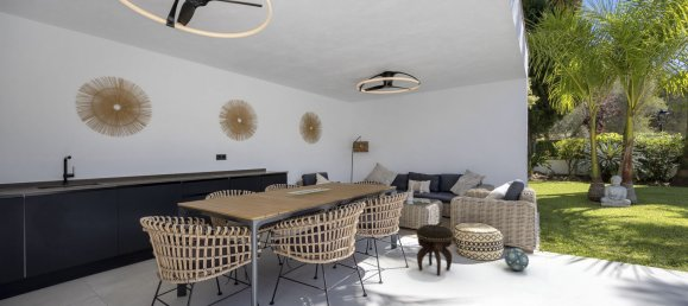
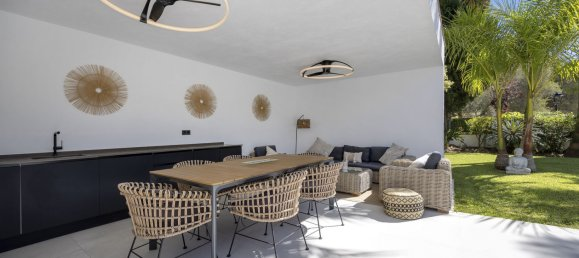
- ball [504,247,530,272]
- footstool [415,223,454,276]
